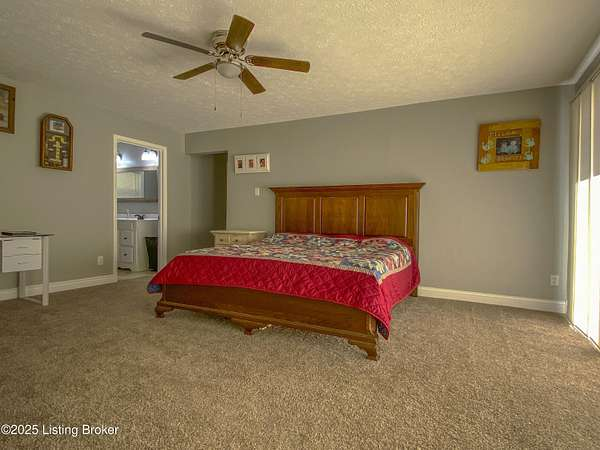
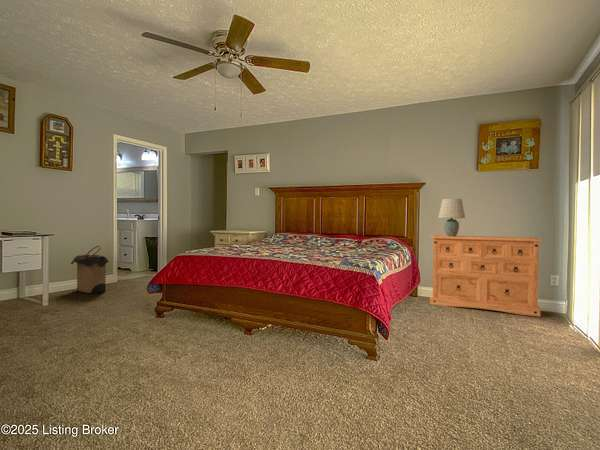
+ dresser [429,234,543,318]
+ table lamp [437,198,466,236]
+ laundry hamper [70,245,110,294]
